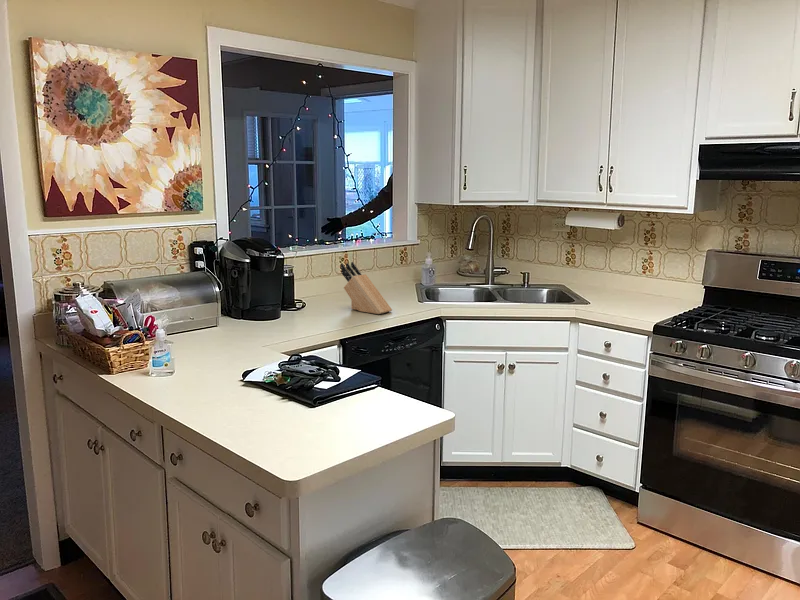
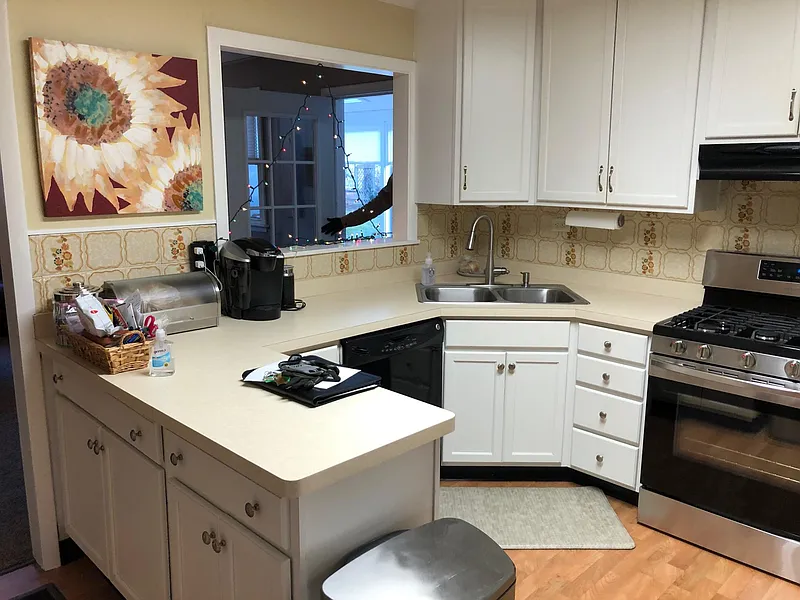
- knife block [340,261,393,315]
